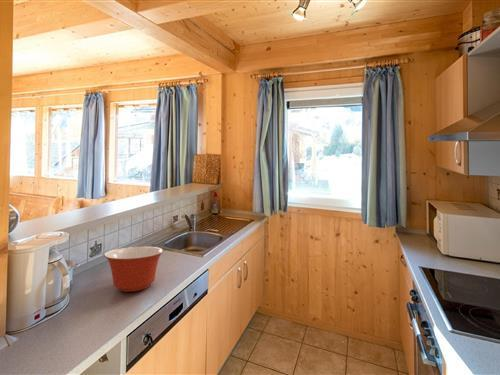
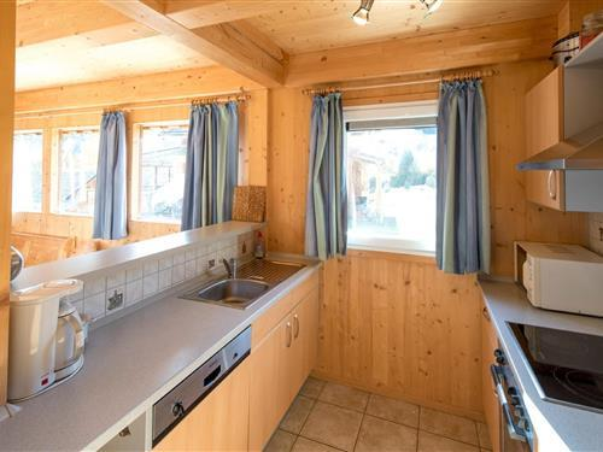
- mixing bowl [103,246,164,293]
